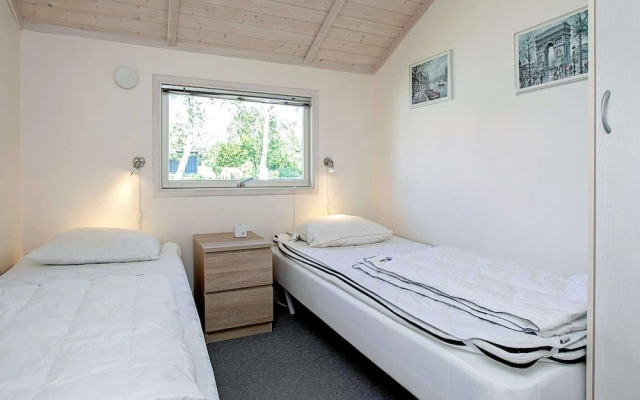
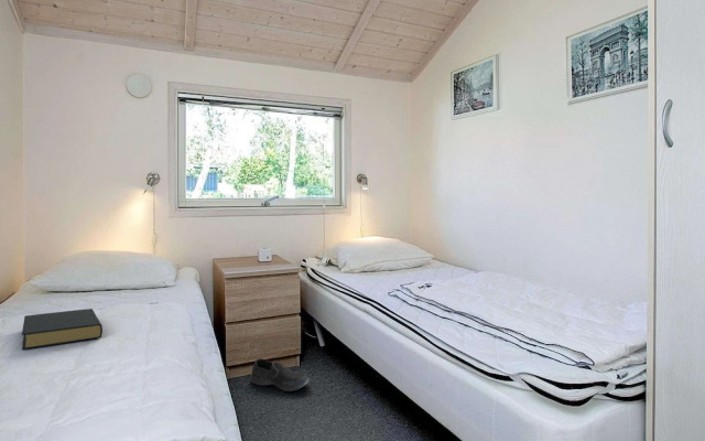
+ shoe [249,357,311,392]
+ hardback book [21,308,104,351]
